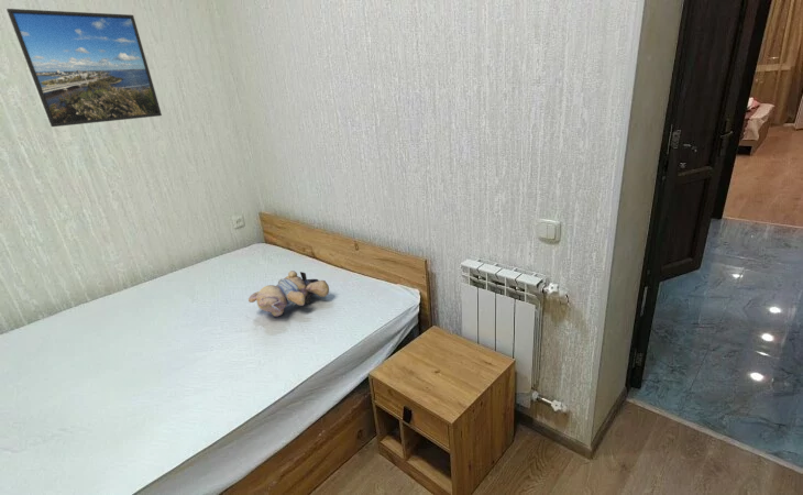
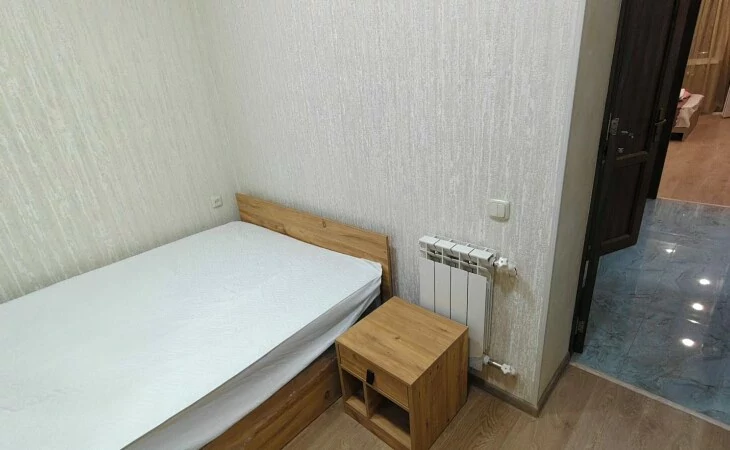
- teddy bear [248,270,330,318]
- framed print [6,8,163,128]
